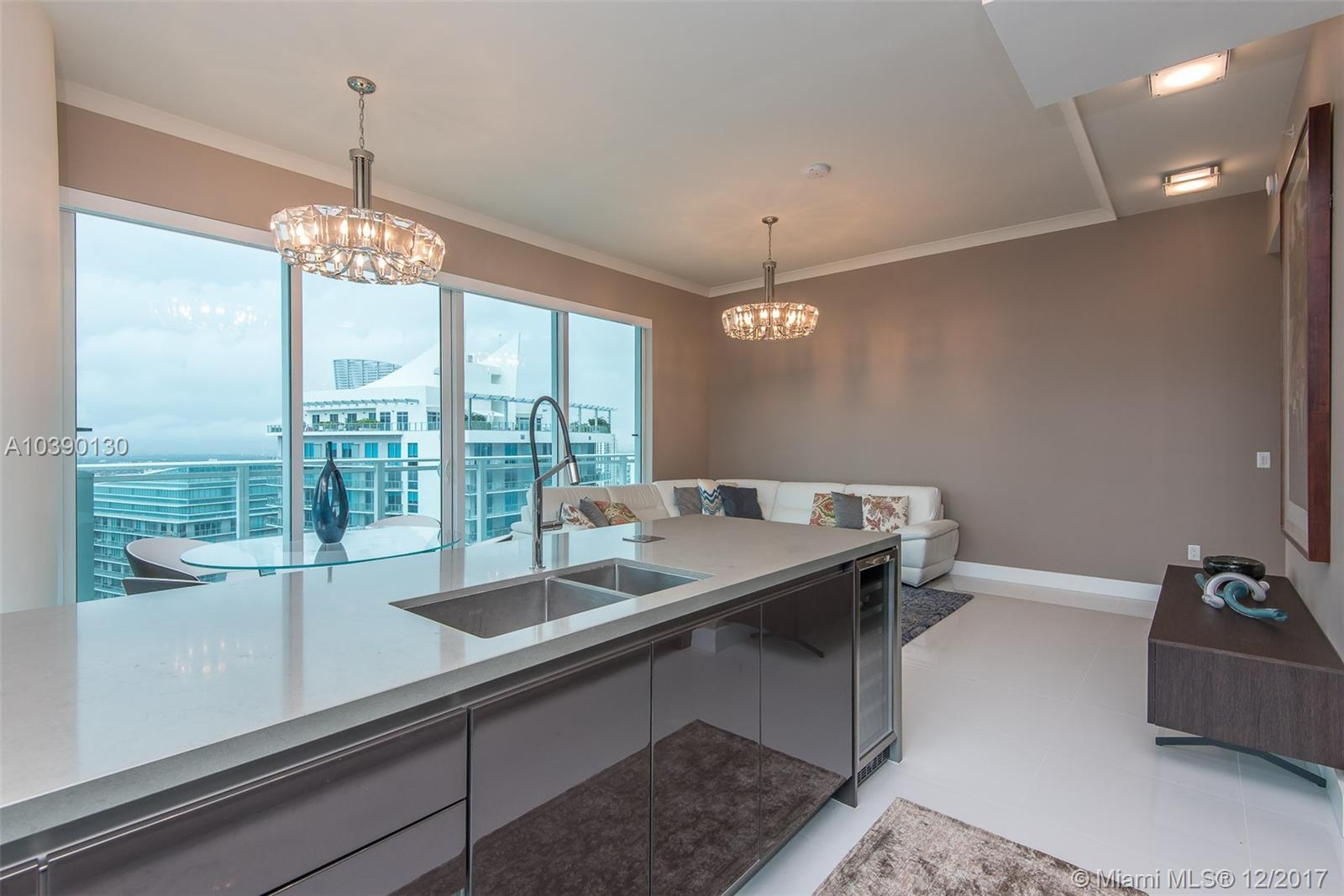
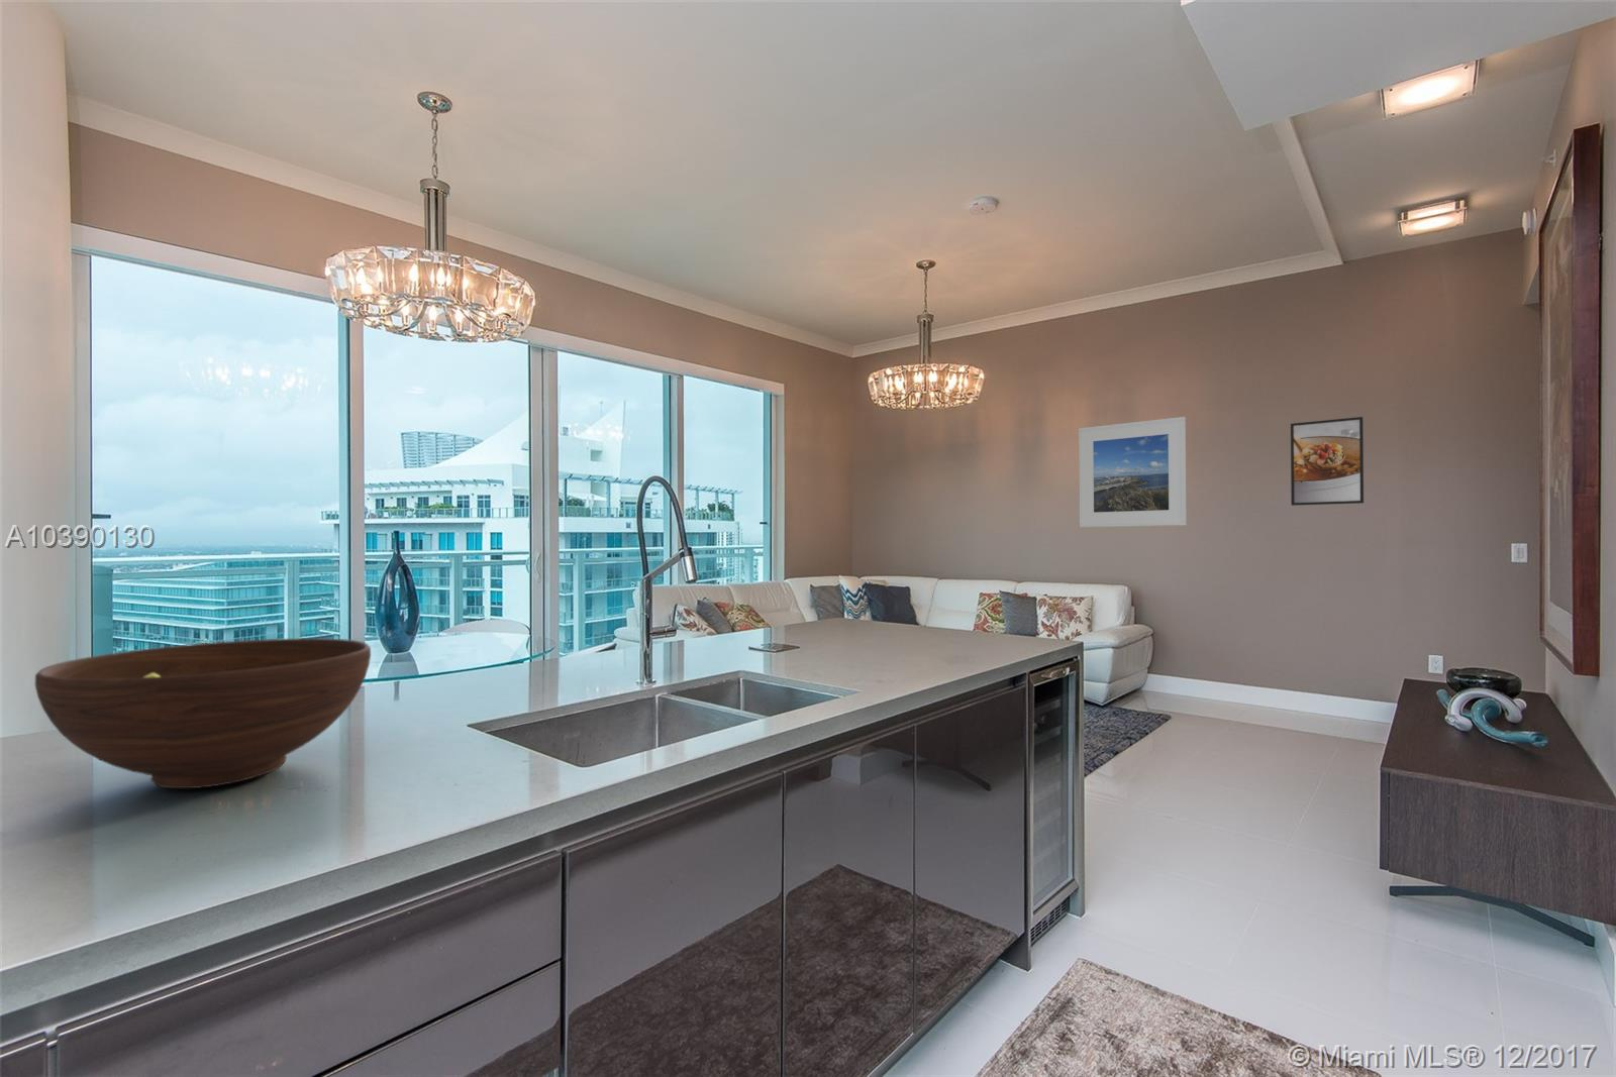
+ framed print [1290,416,1365,507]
+ fruit bowl [35,637,372,790]
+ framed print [1077,416,1187,528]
